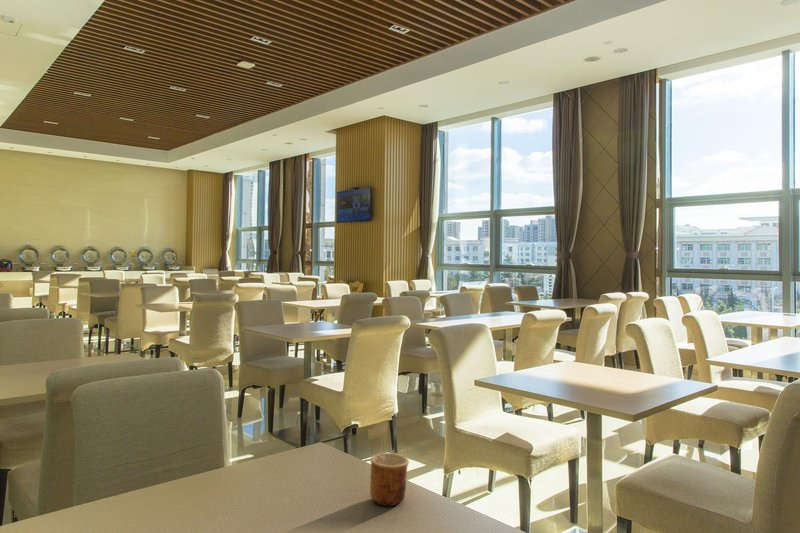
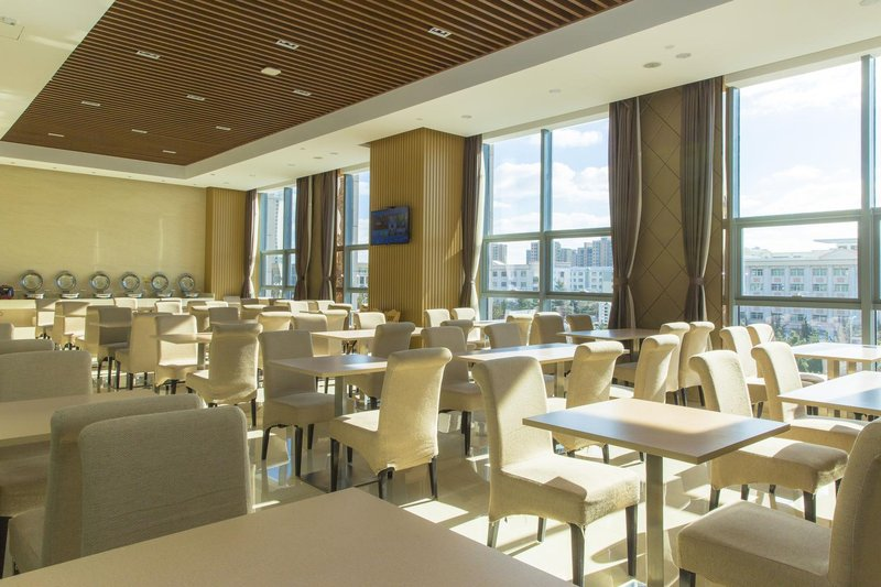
- cup [369,452,410,507]
